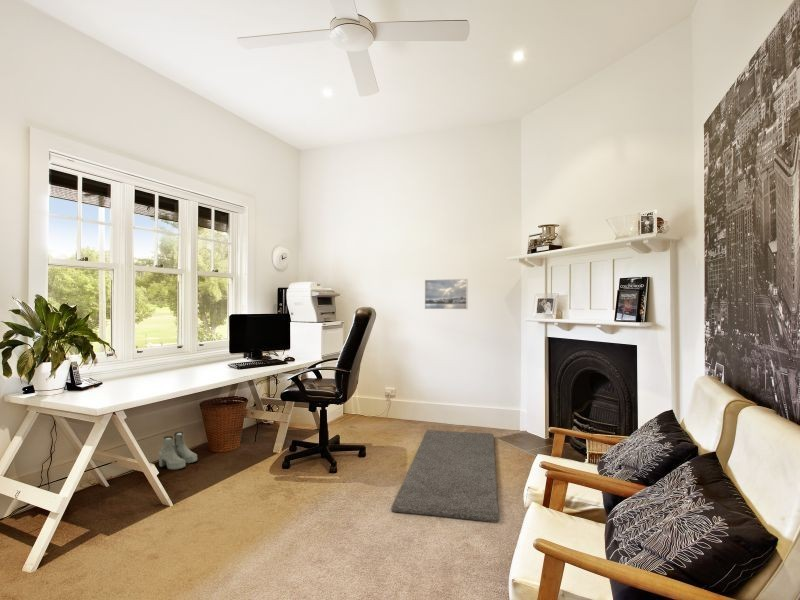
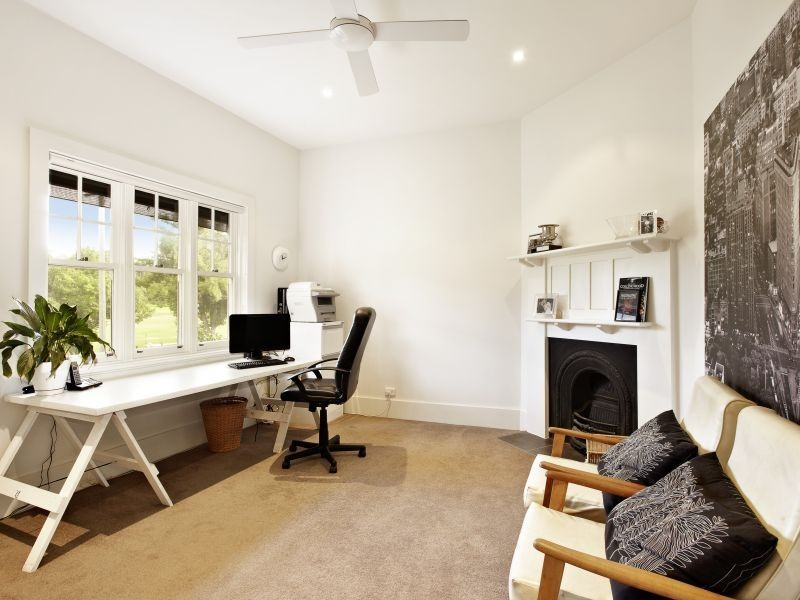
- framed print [424,278,469,310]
- rug [391,429,500,523]
- boots [158,431,198,471]
